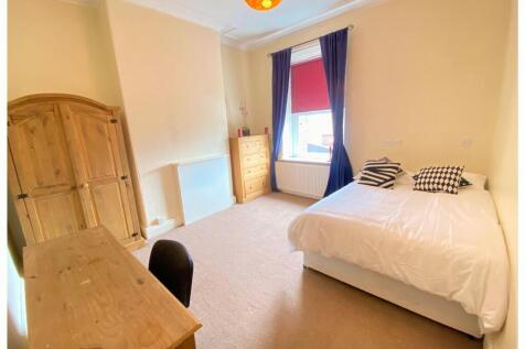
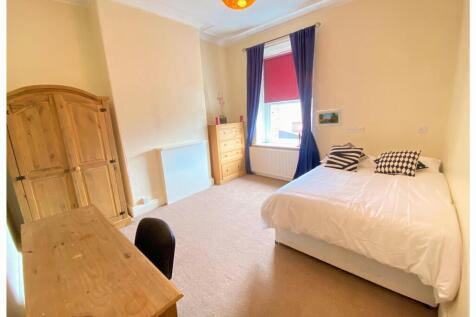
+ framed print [315,108,343,128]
